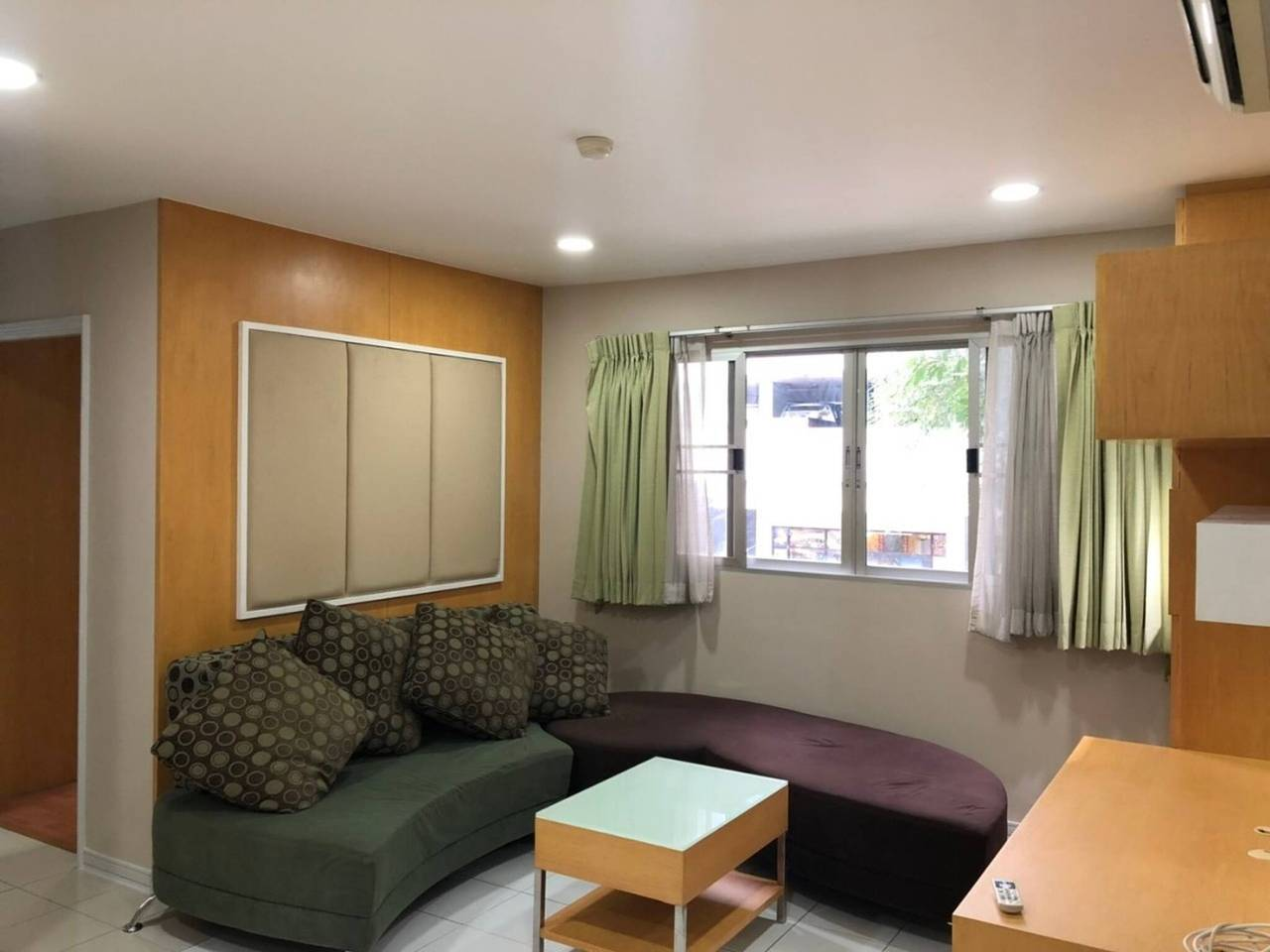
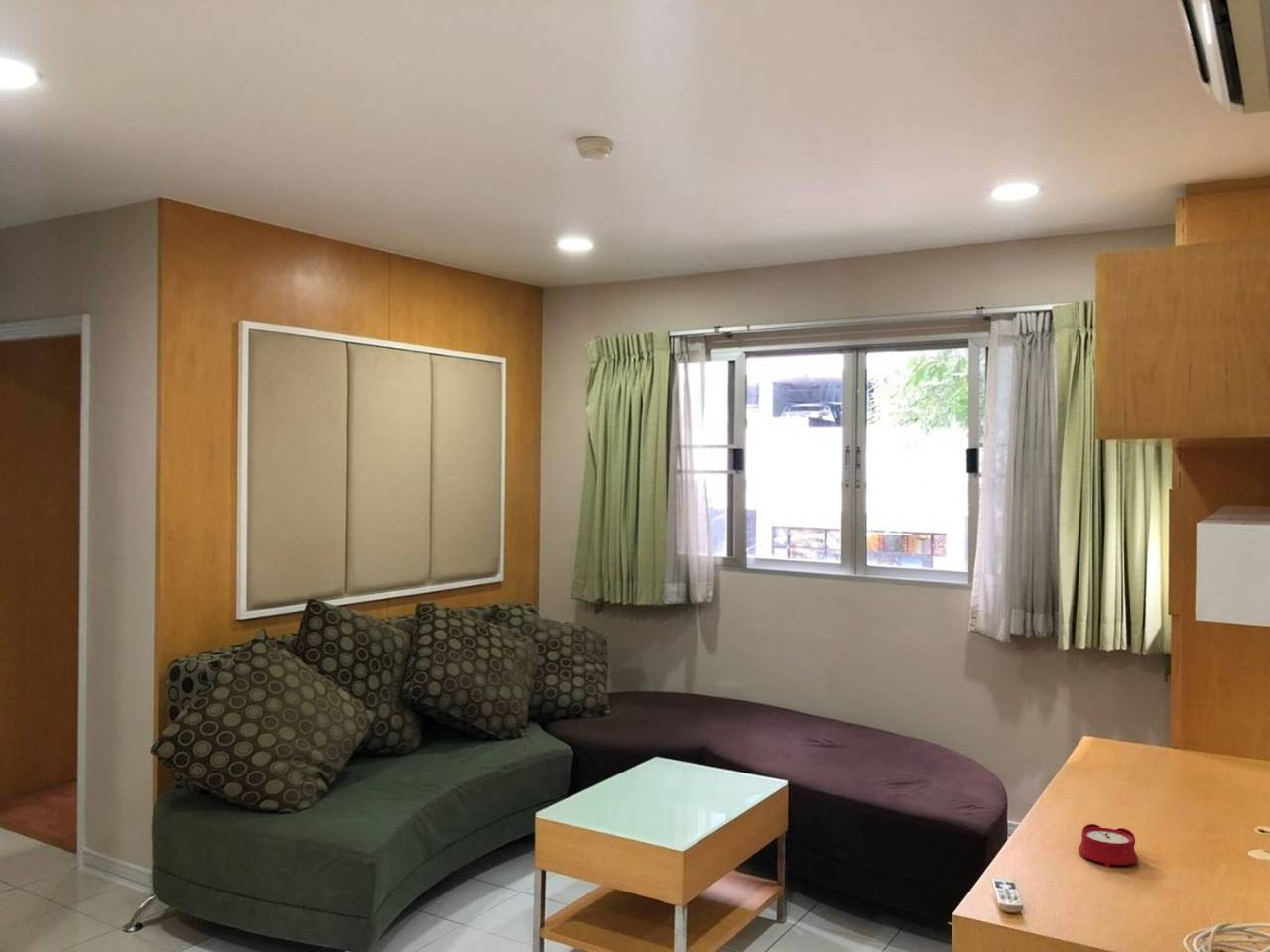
+ alarm clock [1078,823,1139,868]
